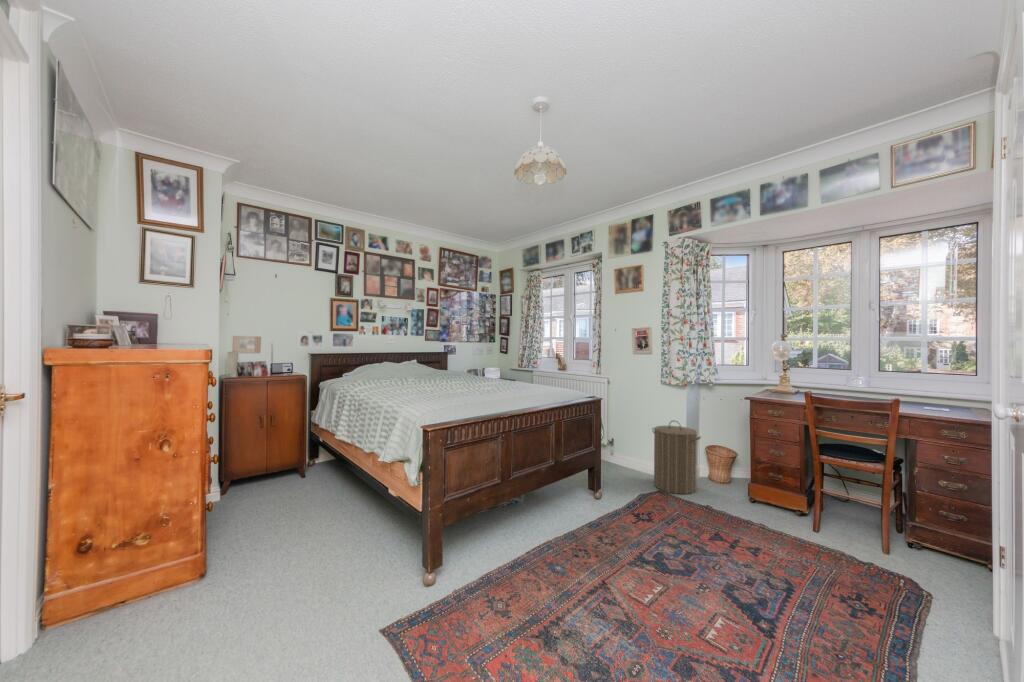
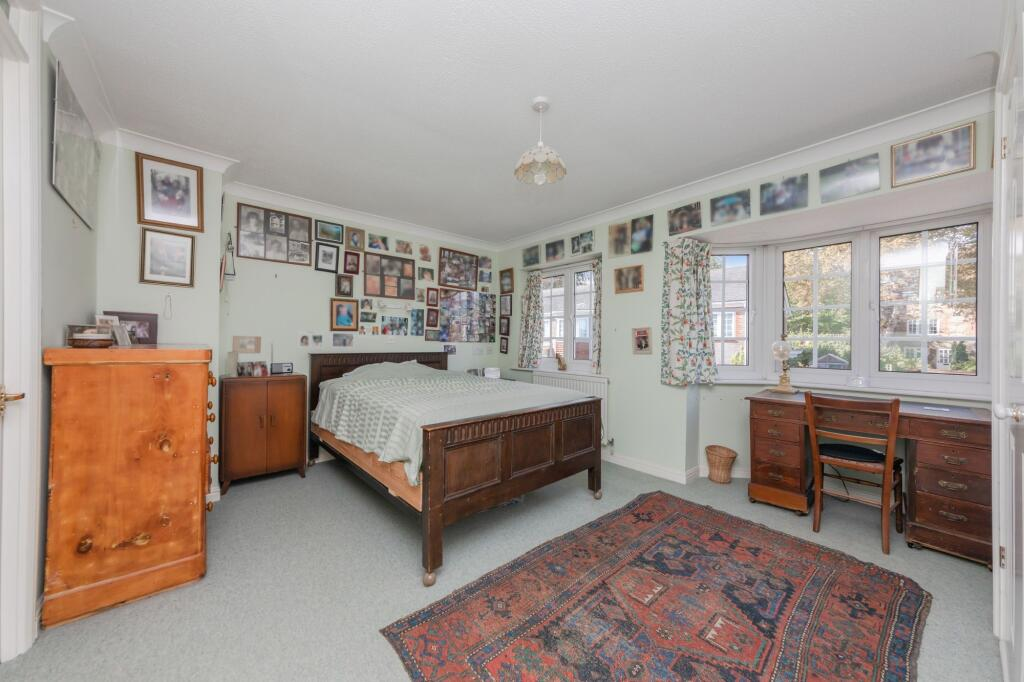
- laundry hamper [651,419,702,495]
